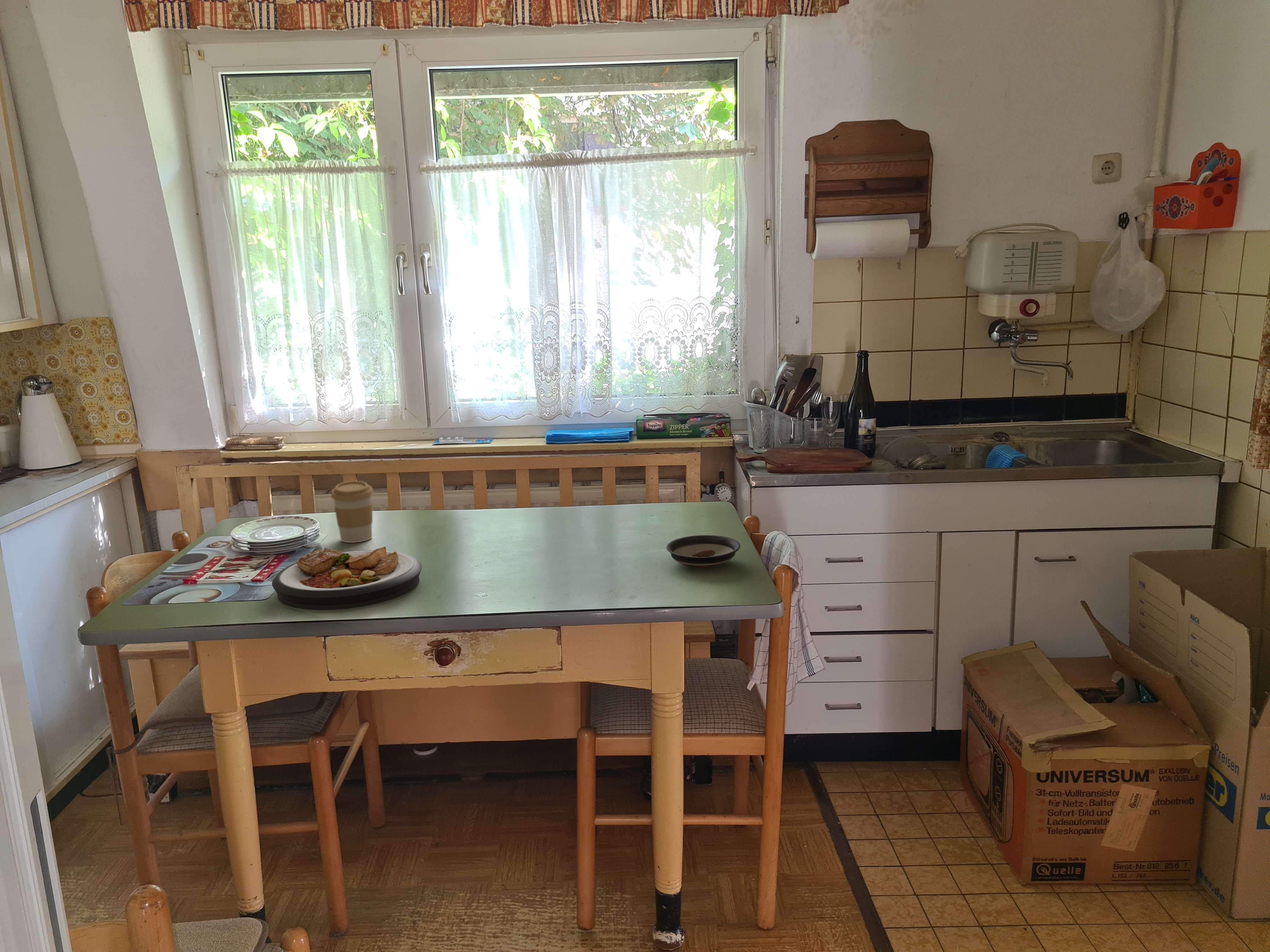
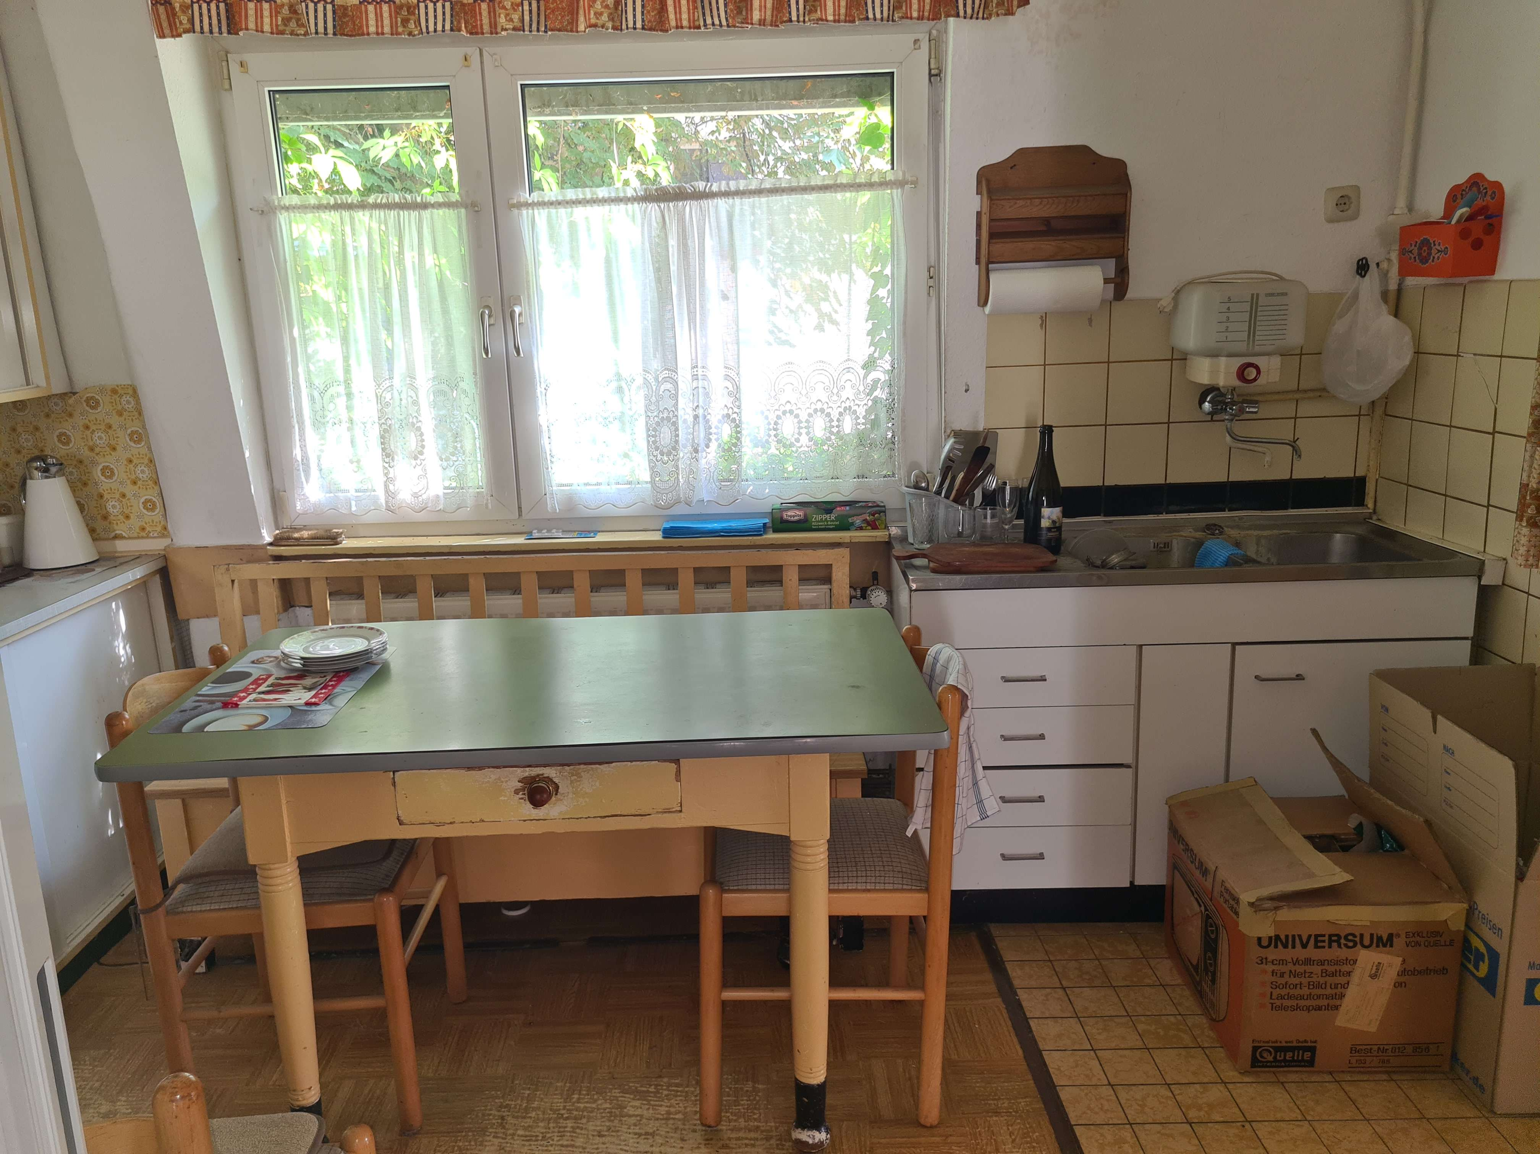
- saucer [666,535,741,568]
- plate [272,547,422,610]
- coffee cup [331,481,374,543]
